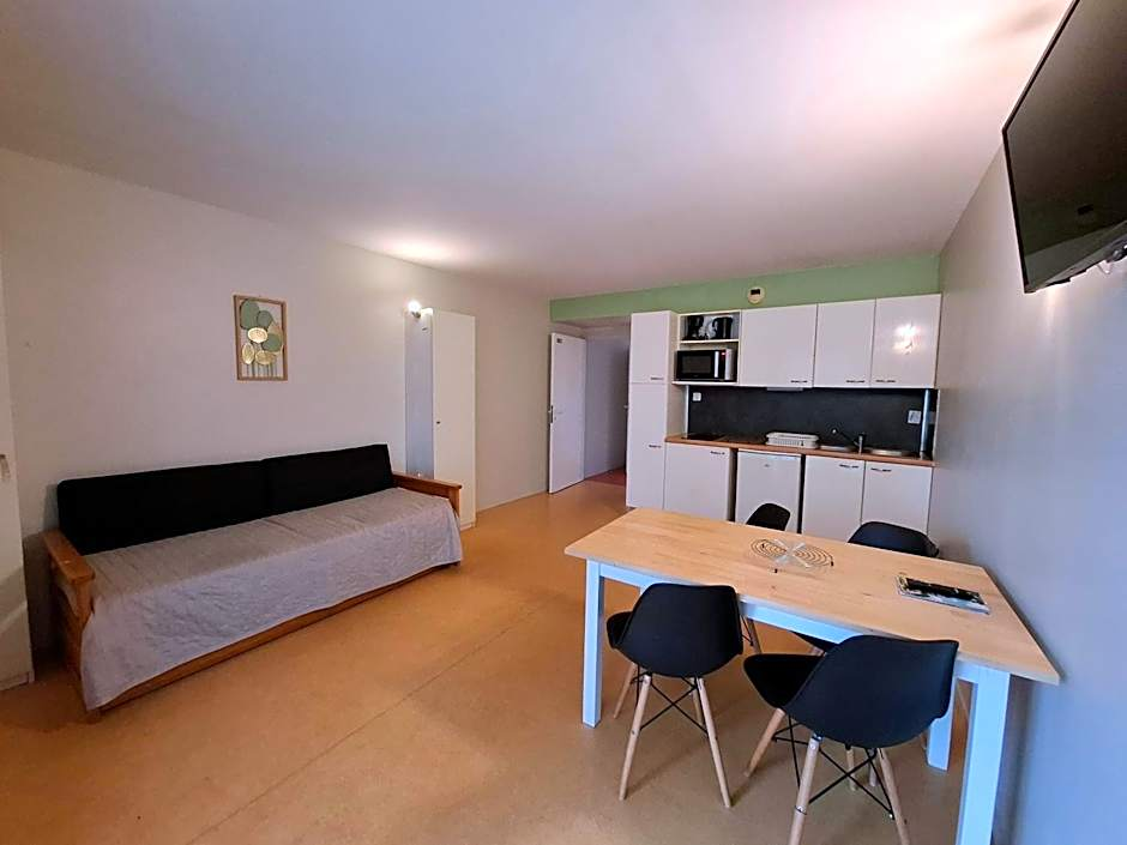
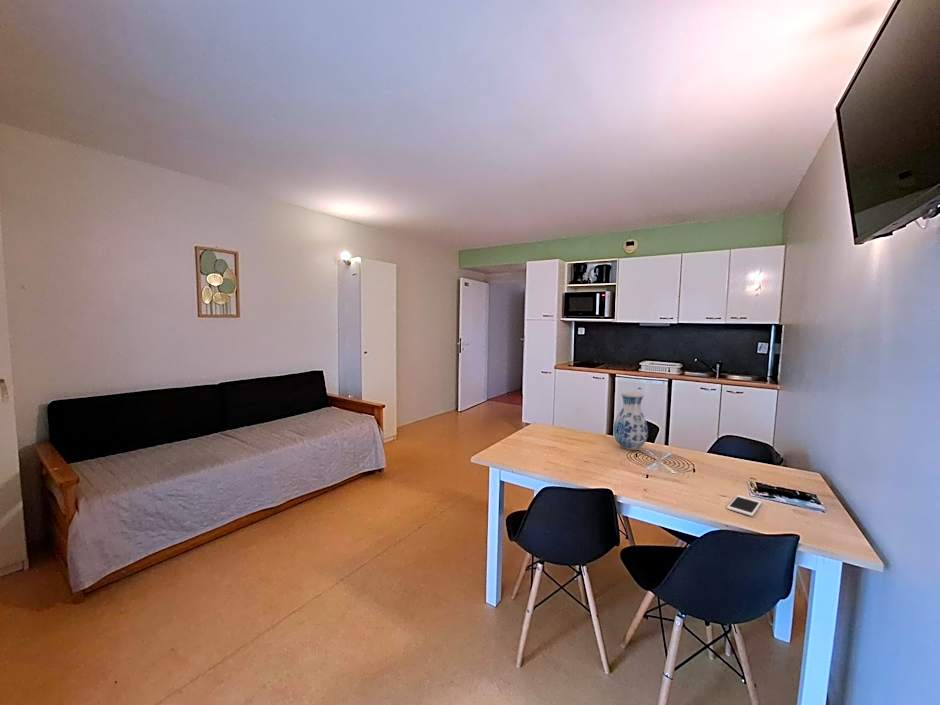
+ cell phone [726,494,763,517]
+ vase [613,391,649,451]
